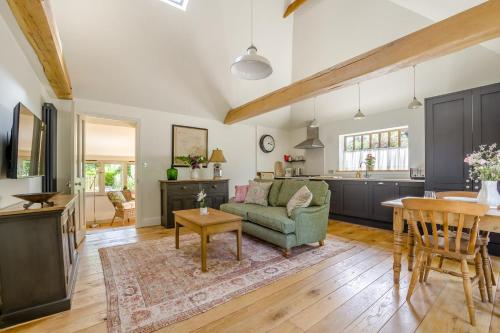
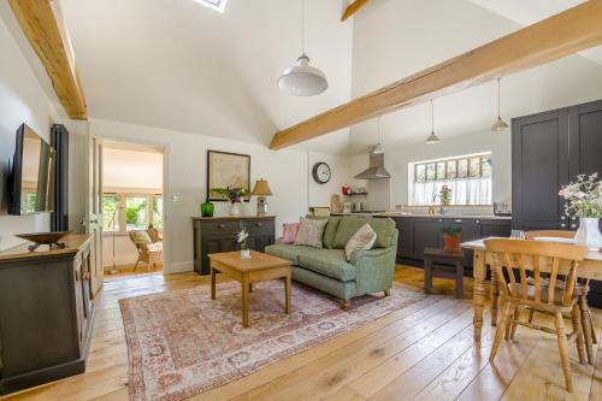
+ potted plant [437,226,464,253]
+ side table [421,247,466,300]
